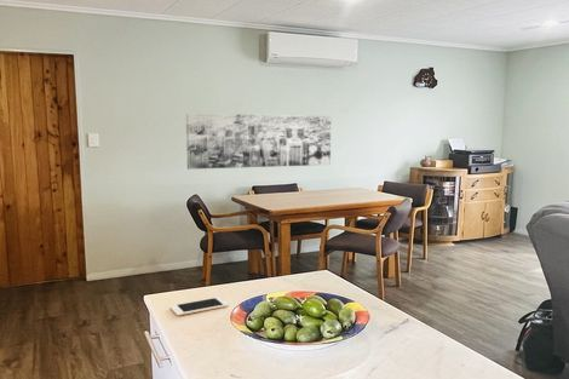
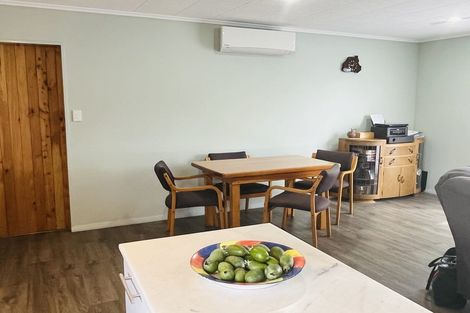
- wall art [185,111,332,171]
- cell phone [168,295,229,317]
